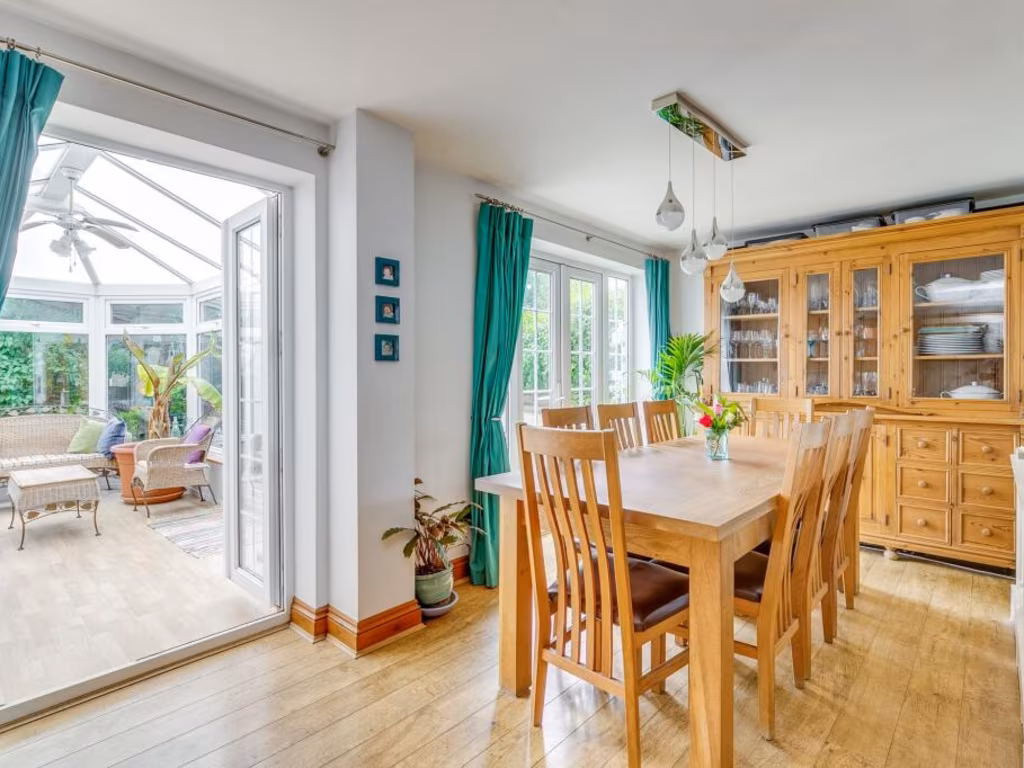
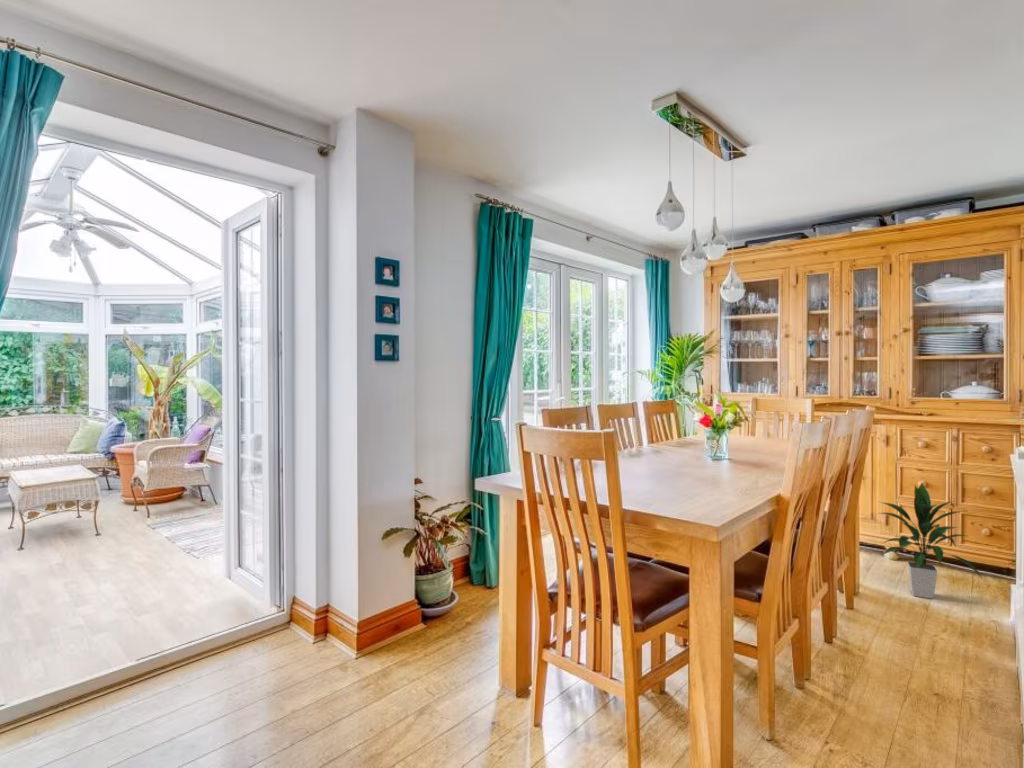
+ indoor plant [879,481,986,600]
